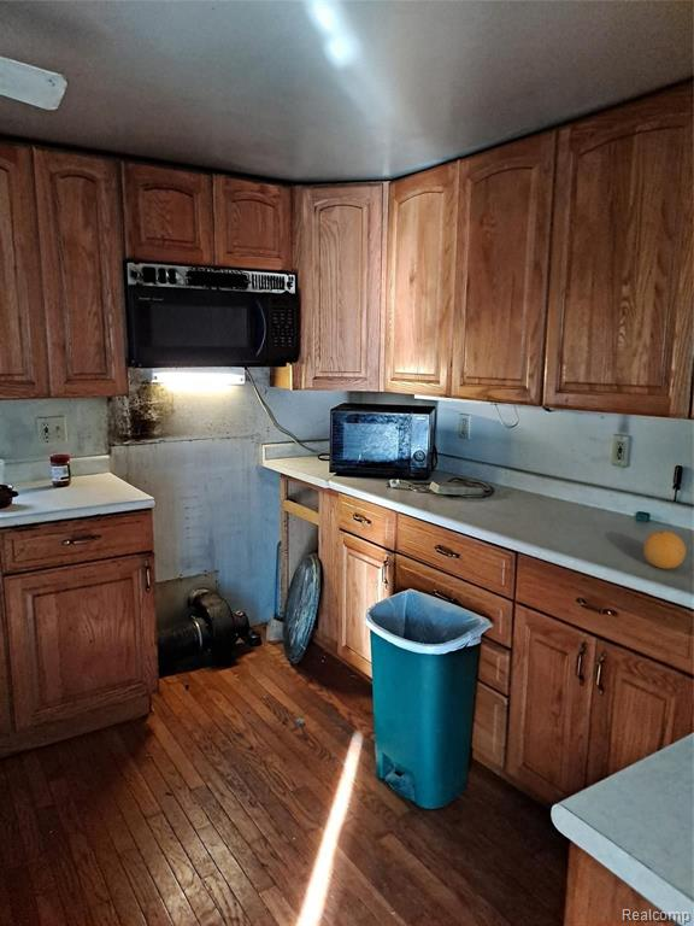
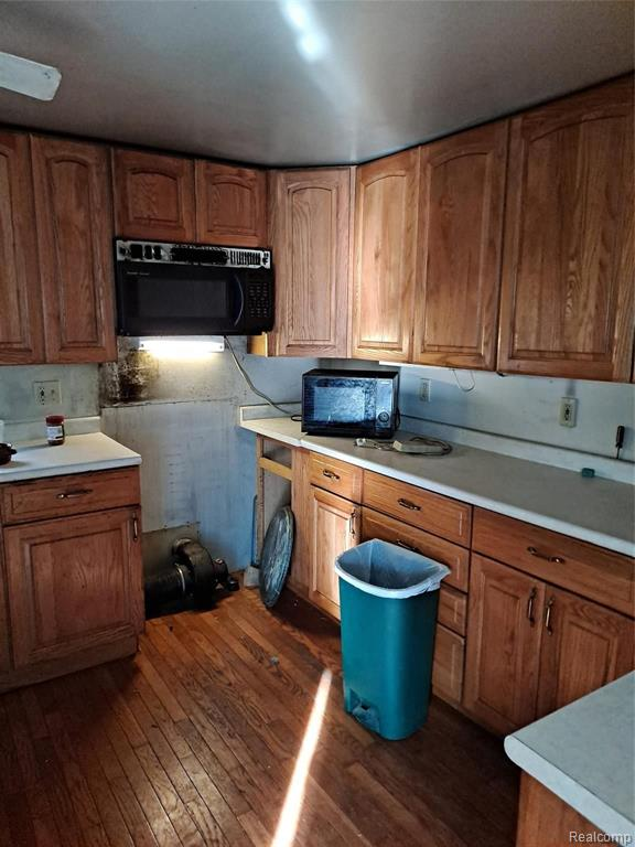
- fruit [642,529,687,569]
